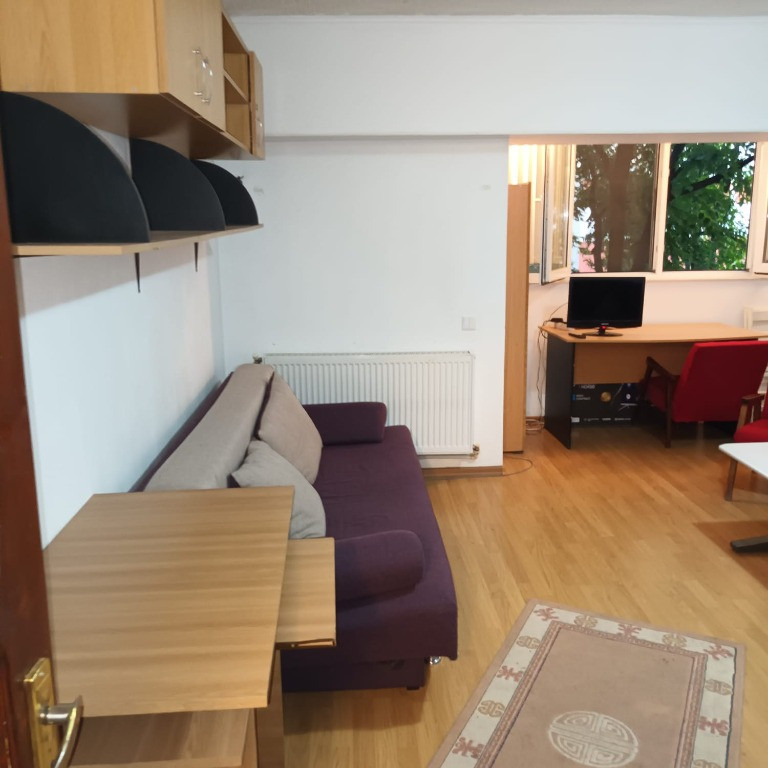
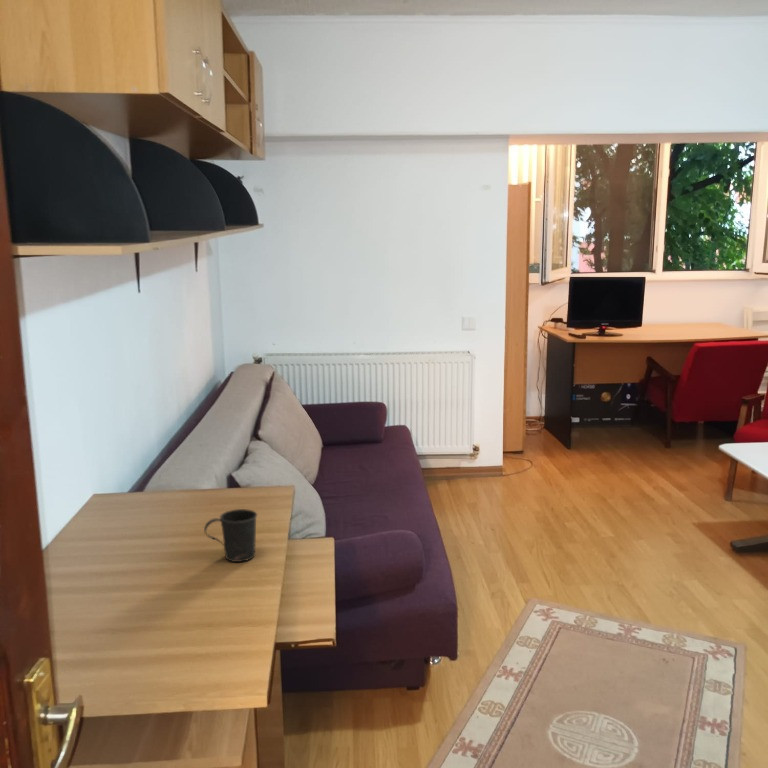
+ mug [203,508,258,563]
